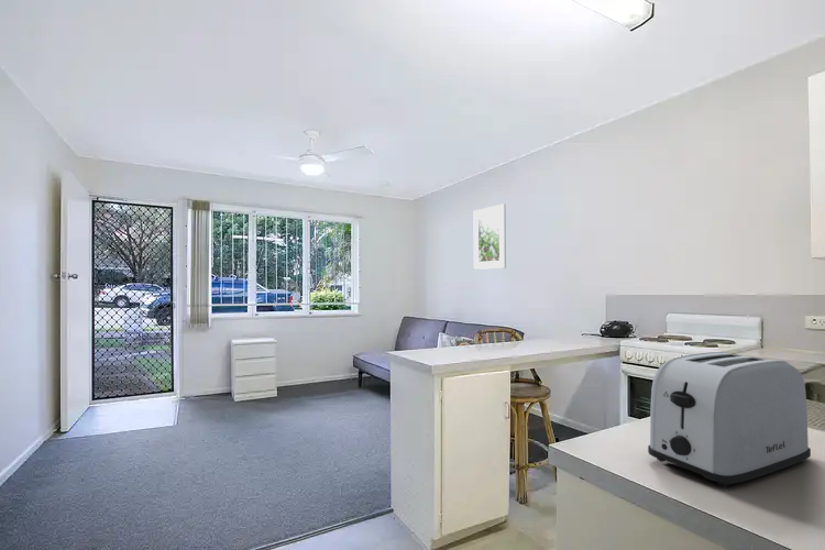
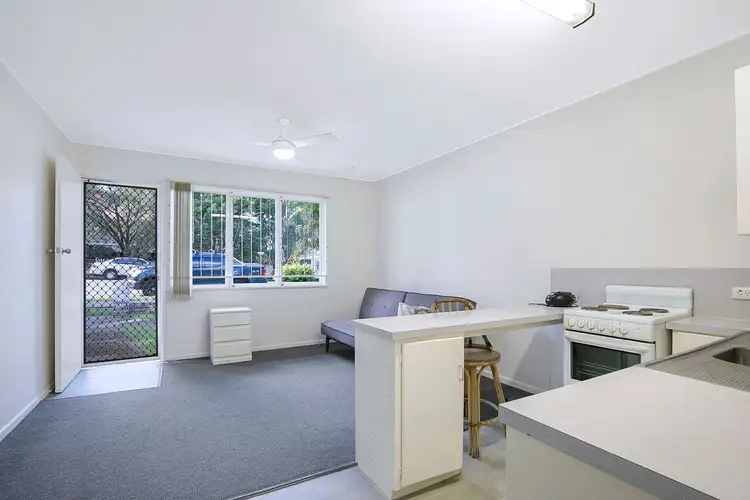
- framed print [473,202,507,271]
- toaster [647,351,812,488]
